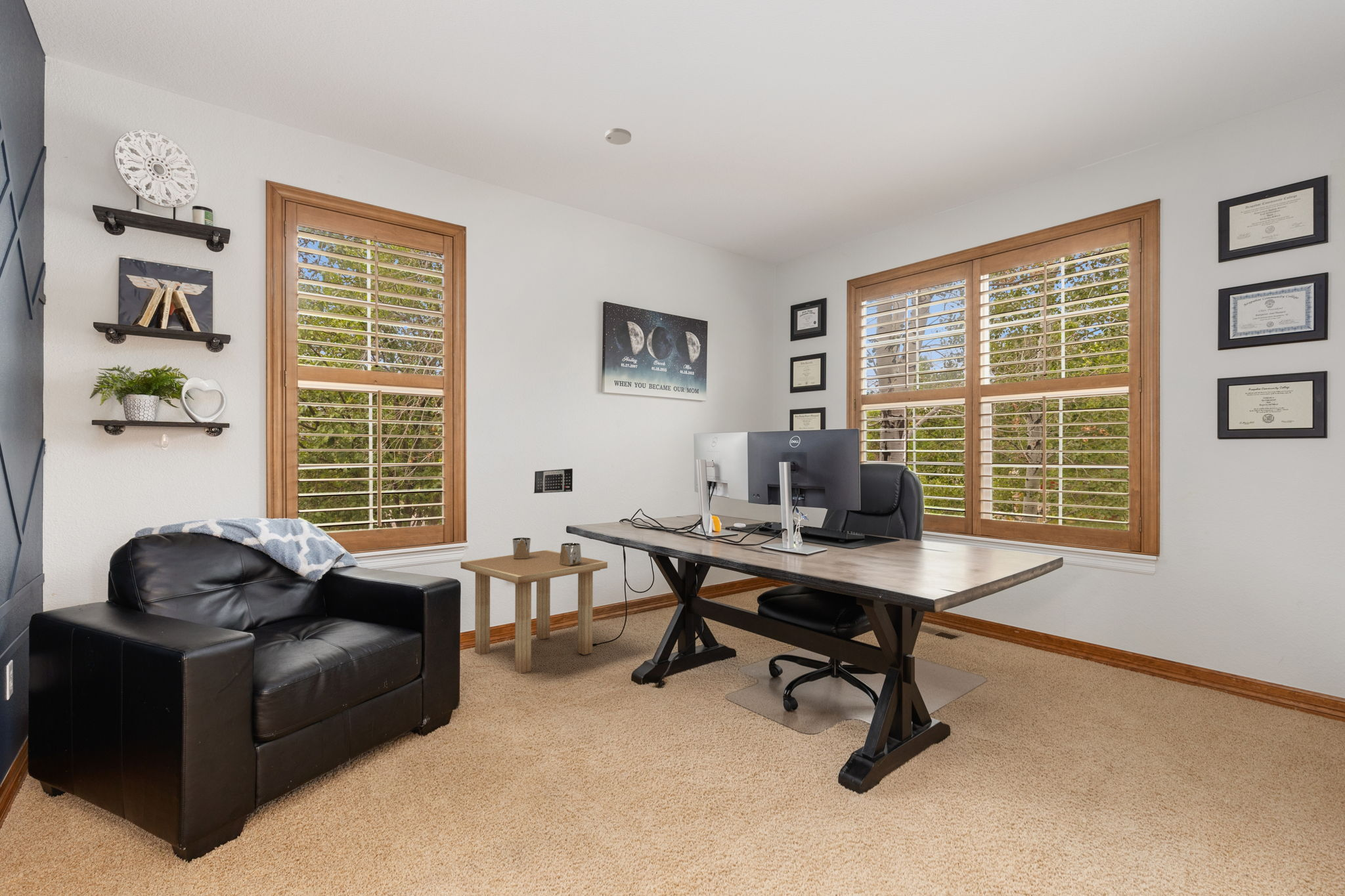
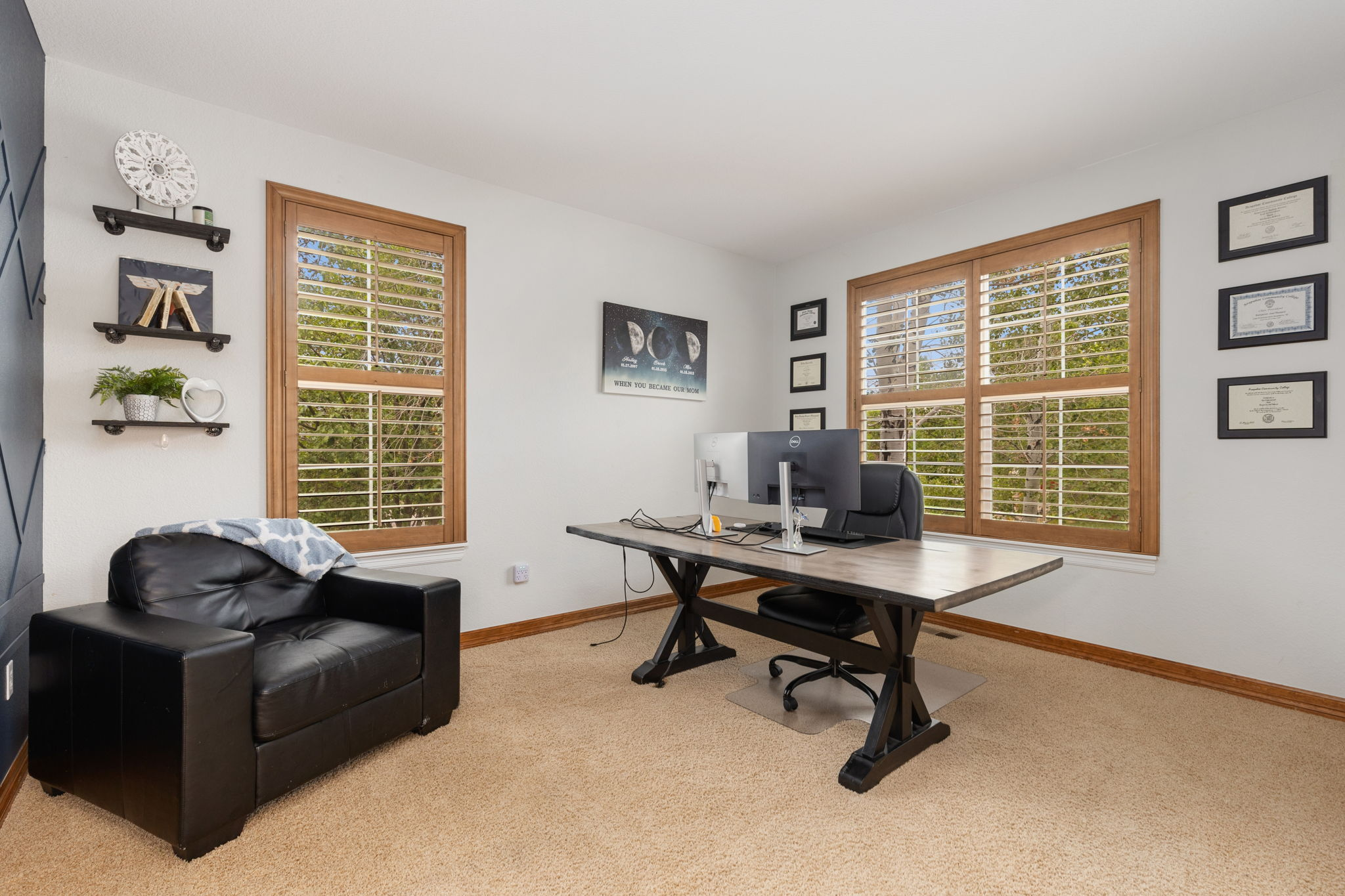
- side table [460,537,608,674]
- calendar [533,468,573,494]
- smoke detector [605,127,632,145]
